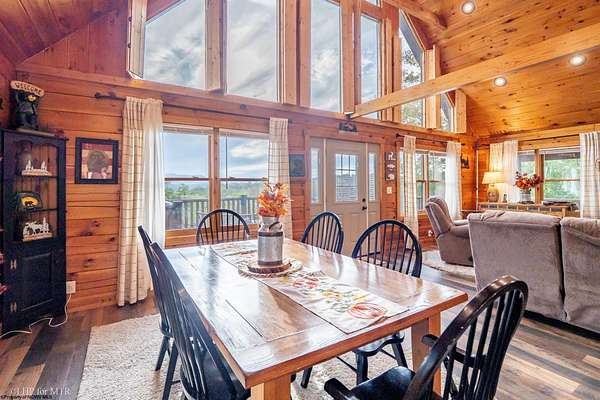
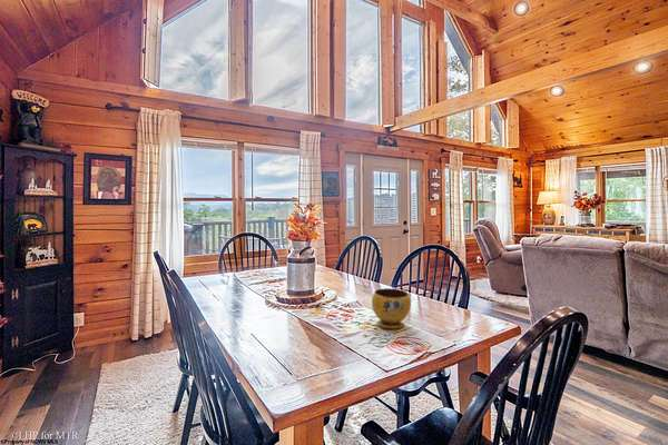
+ bowl [371,287,412,329]
